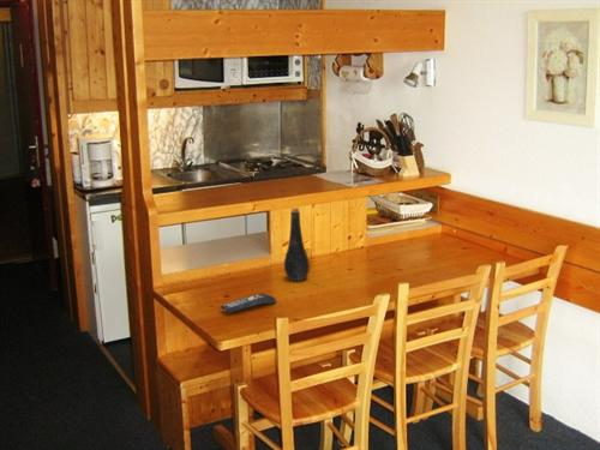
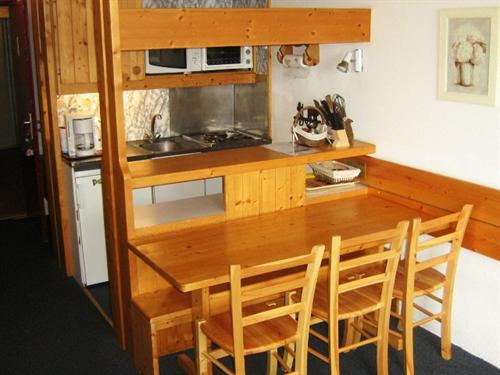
- remote control [220,292,277,314]
- bottle [283,206,311,282]
